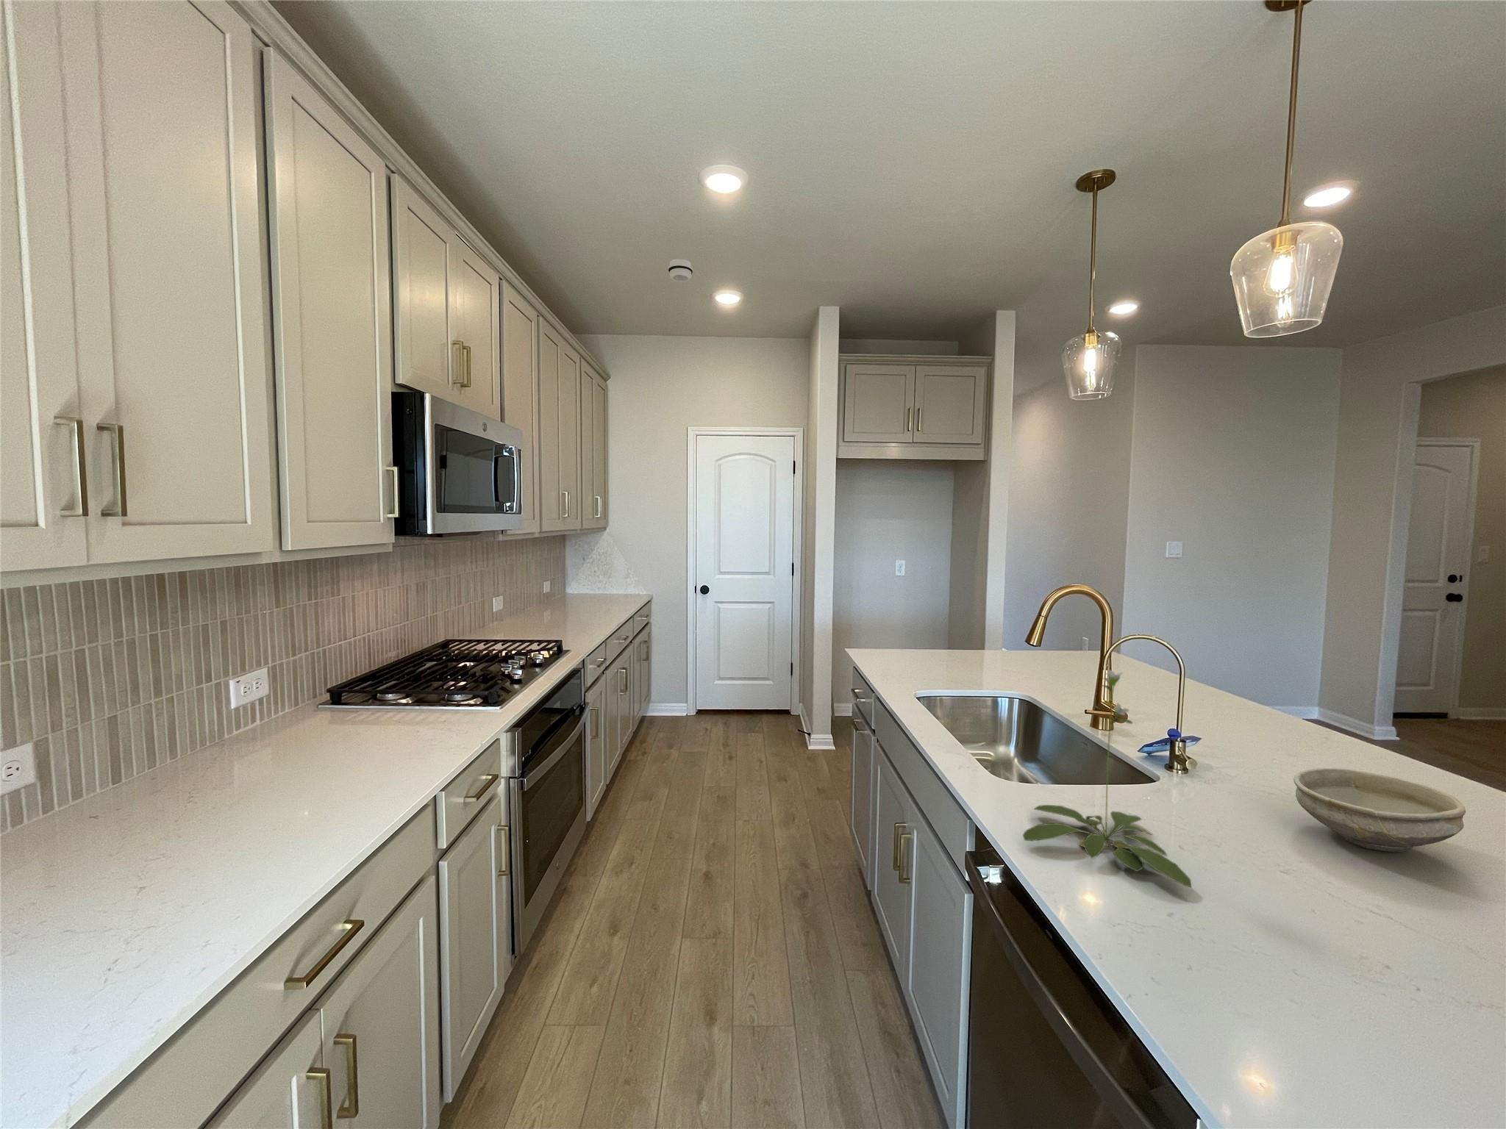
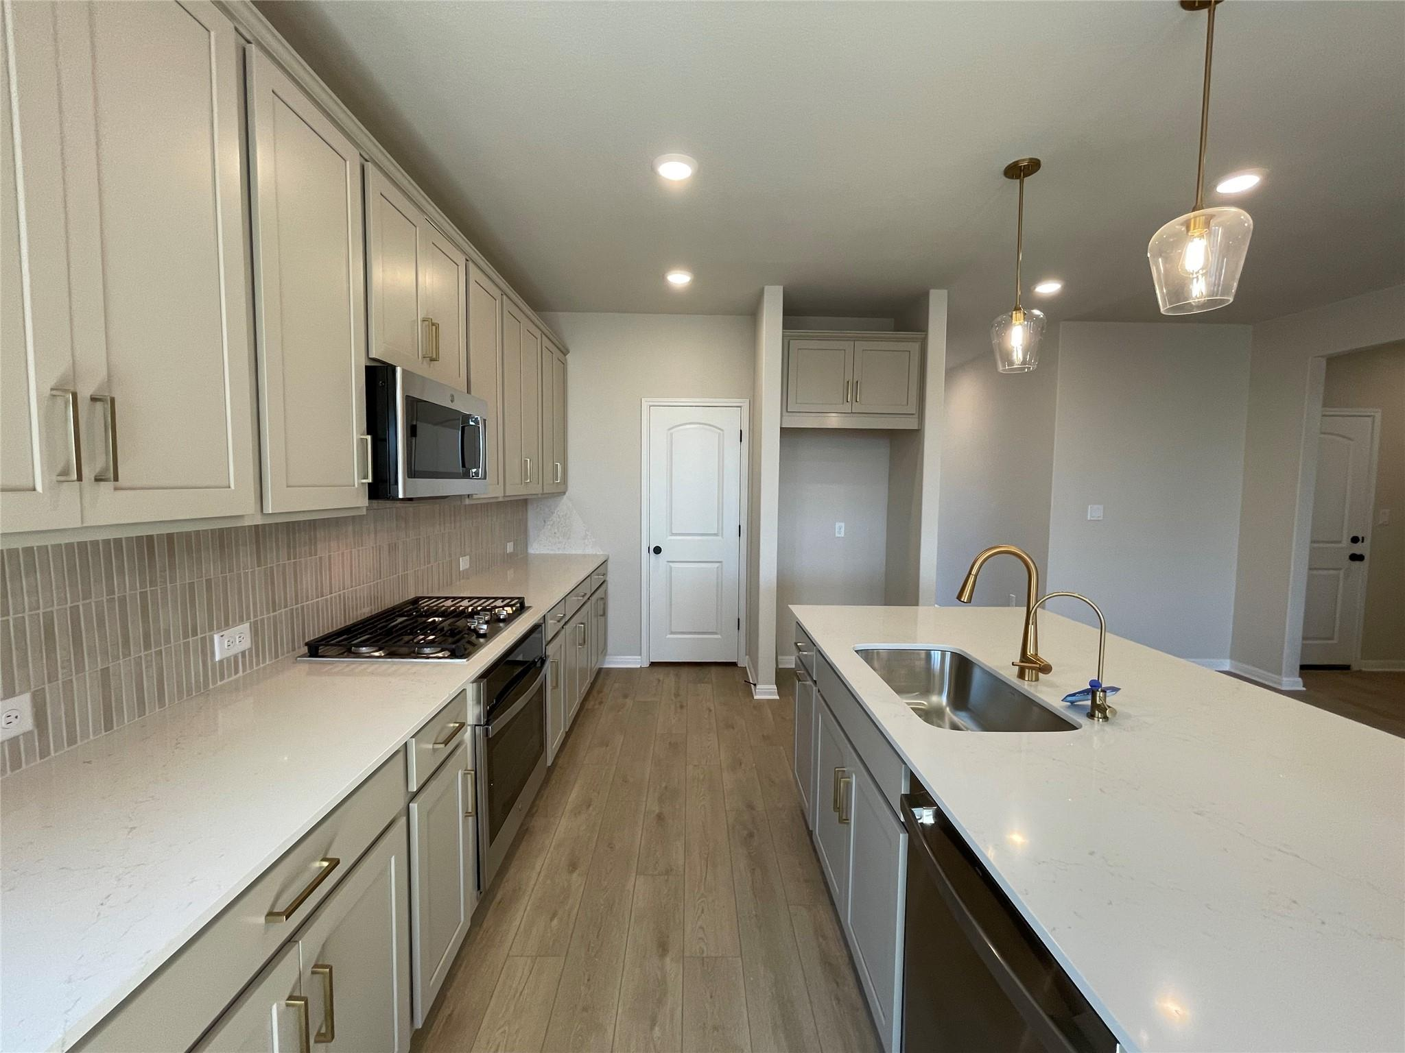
- plant [1022,670,1193,888]
- bowl [1293,767,1467,853]
- smoke detector [668,259,694,283]
